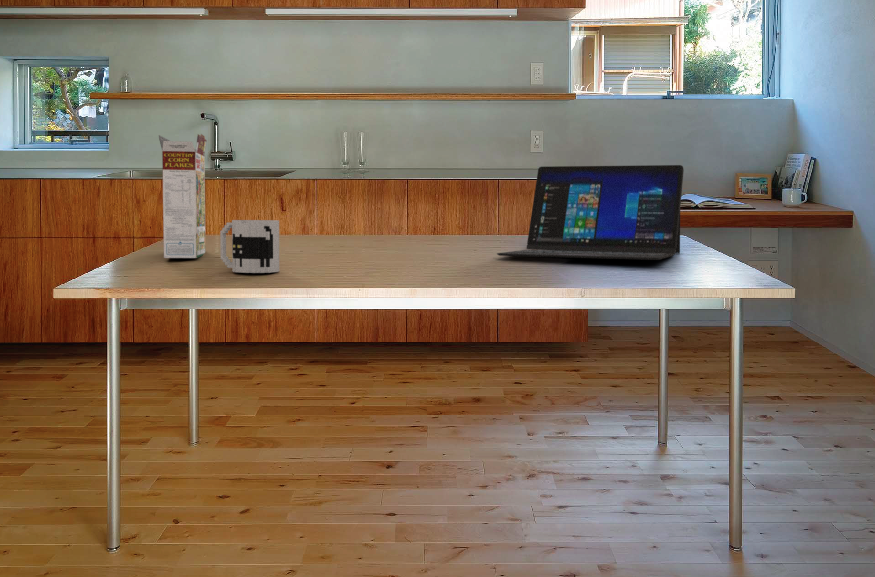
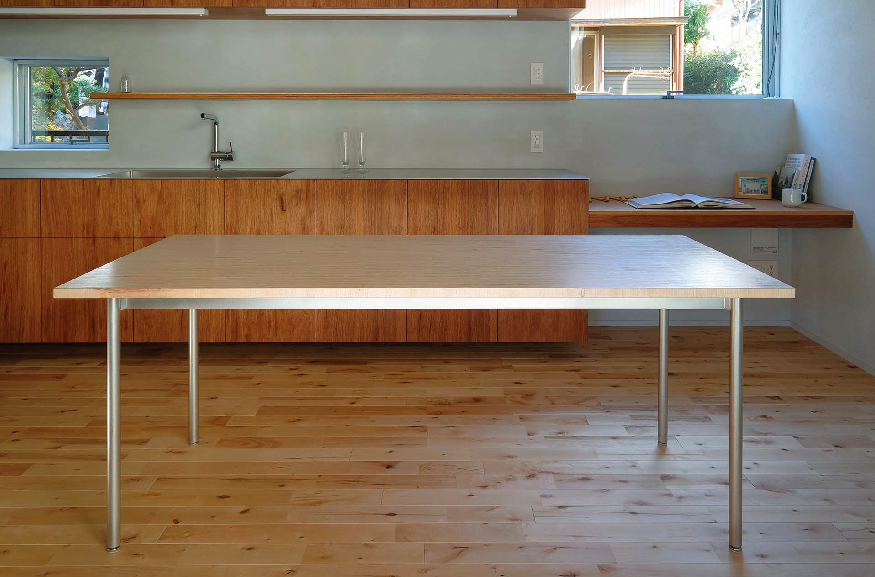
- laptop [496,164,685,261]
- cereal box [158,133,208,259]
- mug [219,219,280,274]
